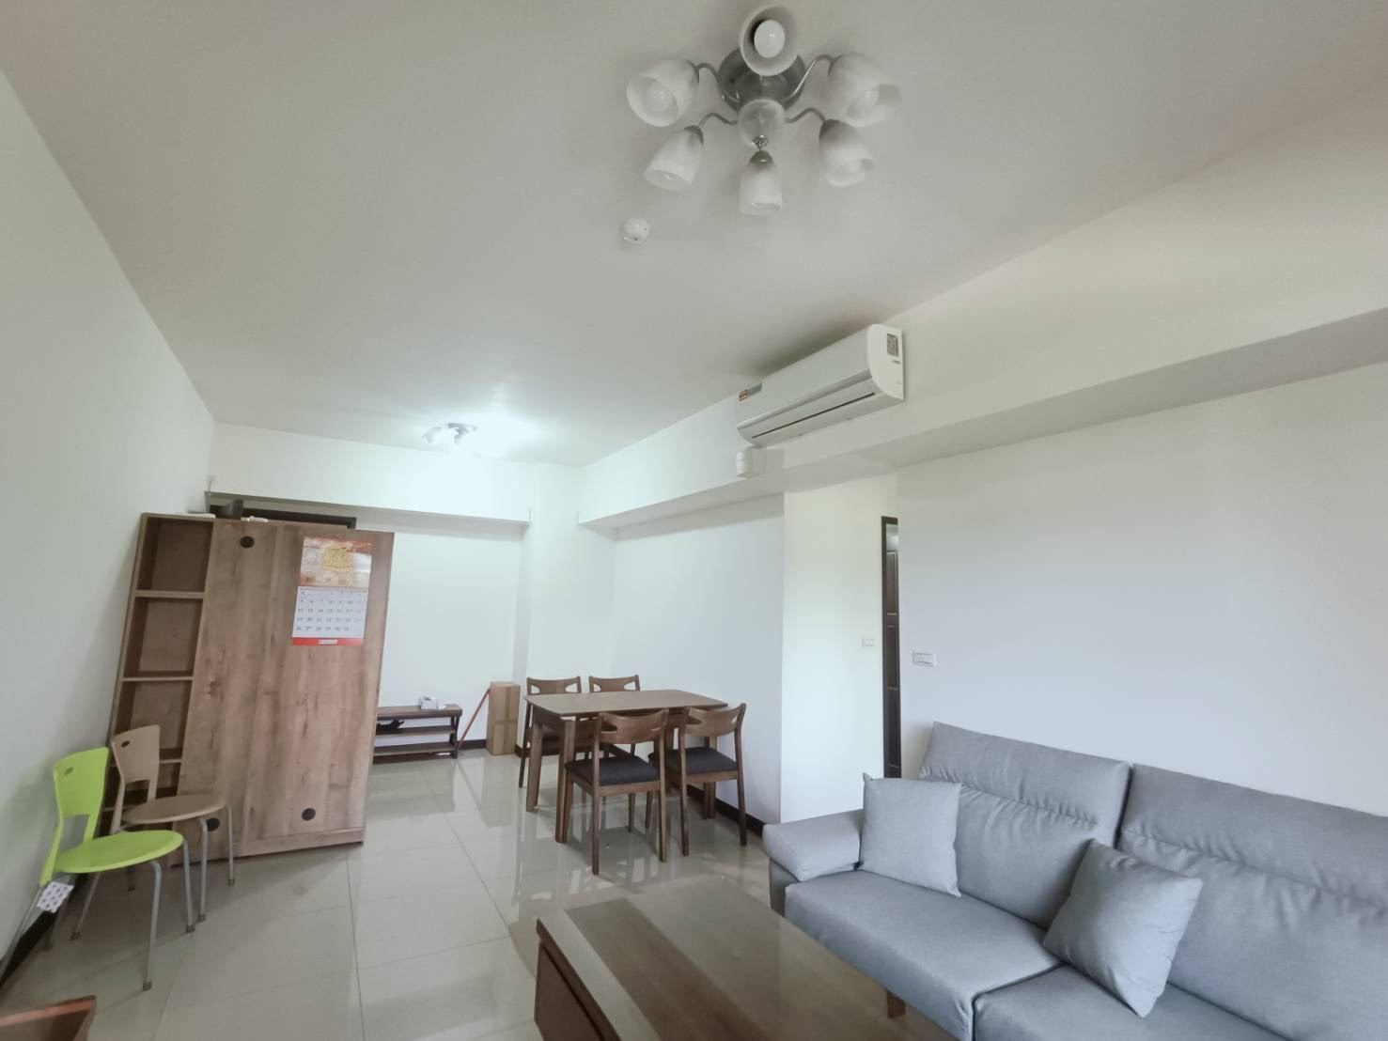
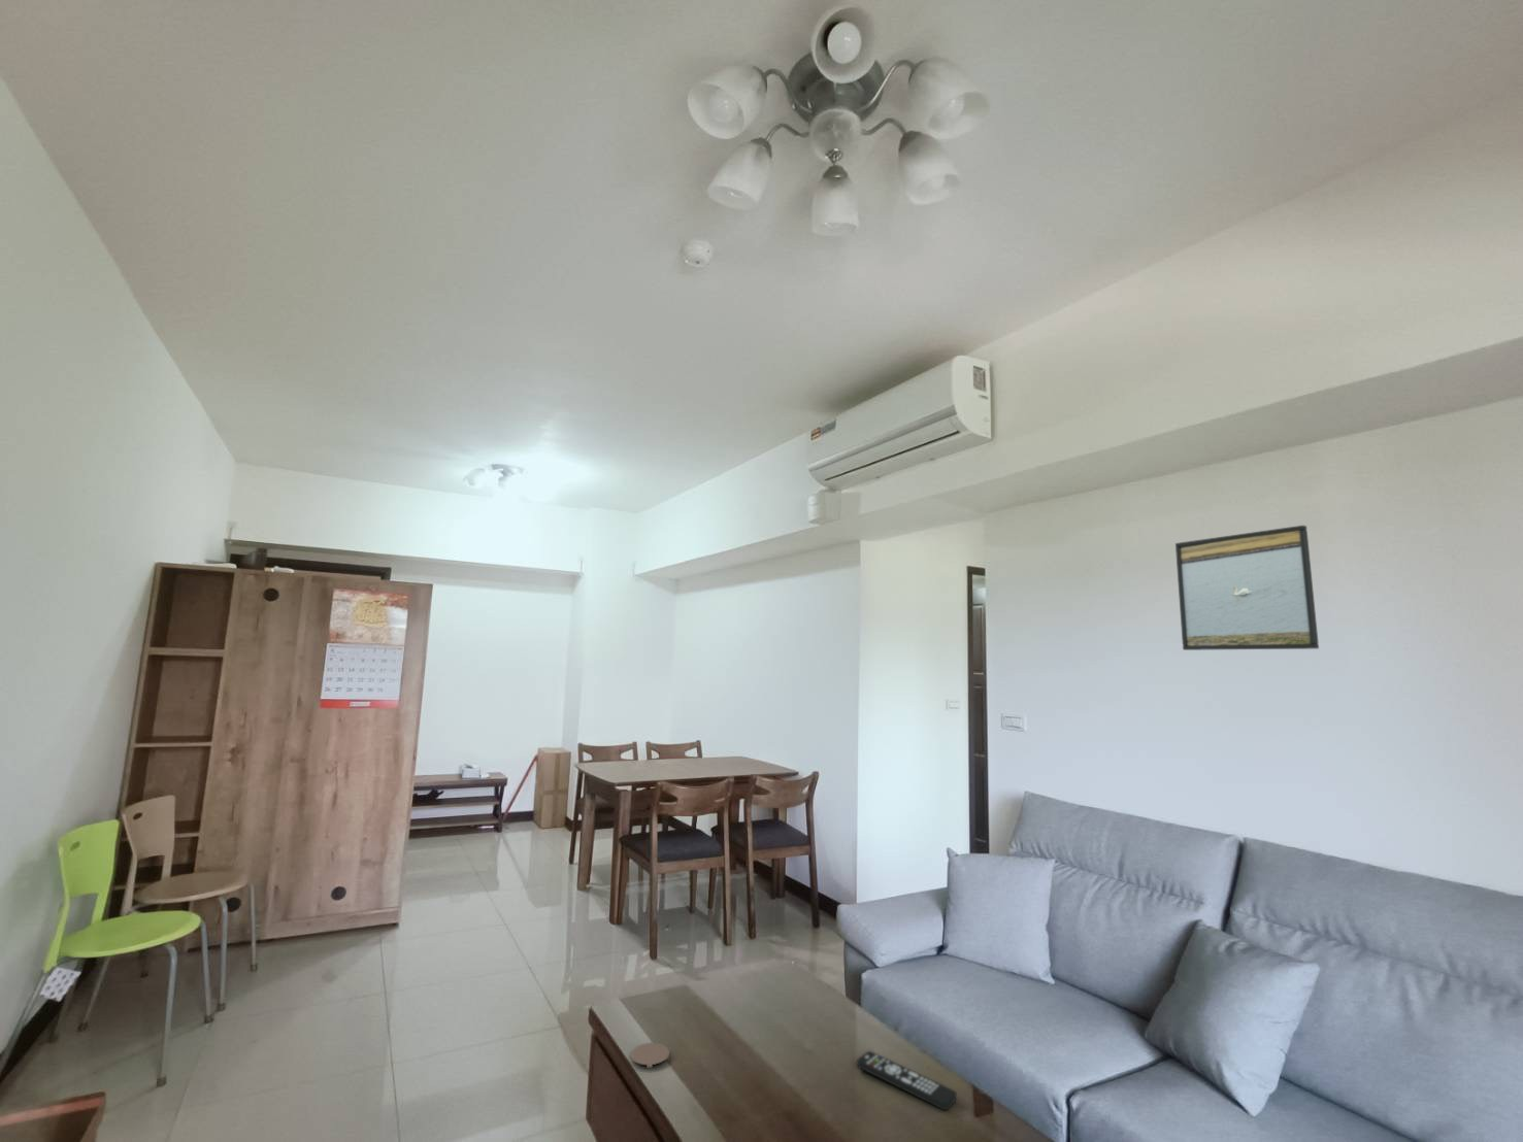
+ remote control [856,1051,958,1111]
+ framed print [1175,524,1320,651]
+ coaster [630,1042,670,1068]
